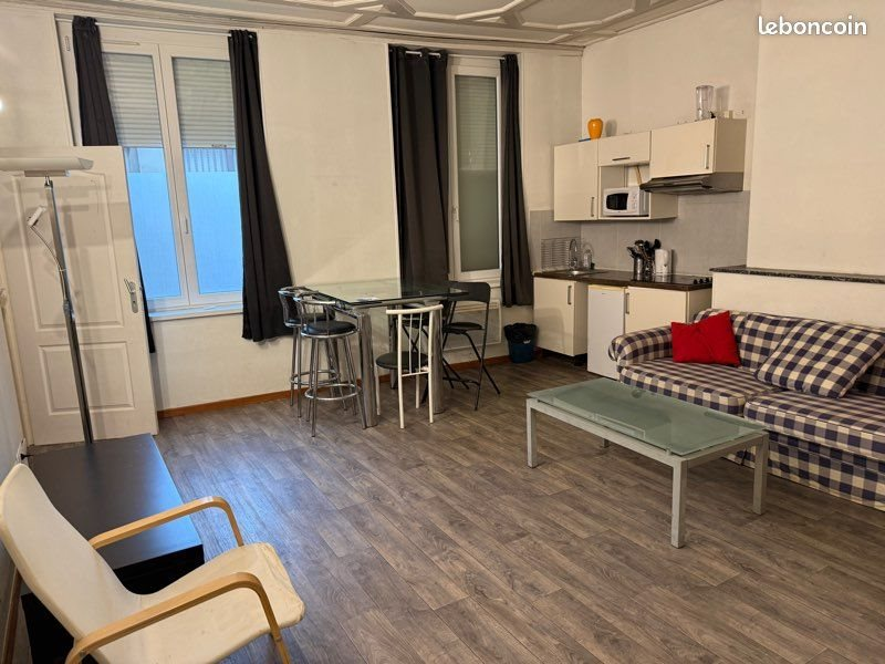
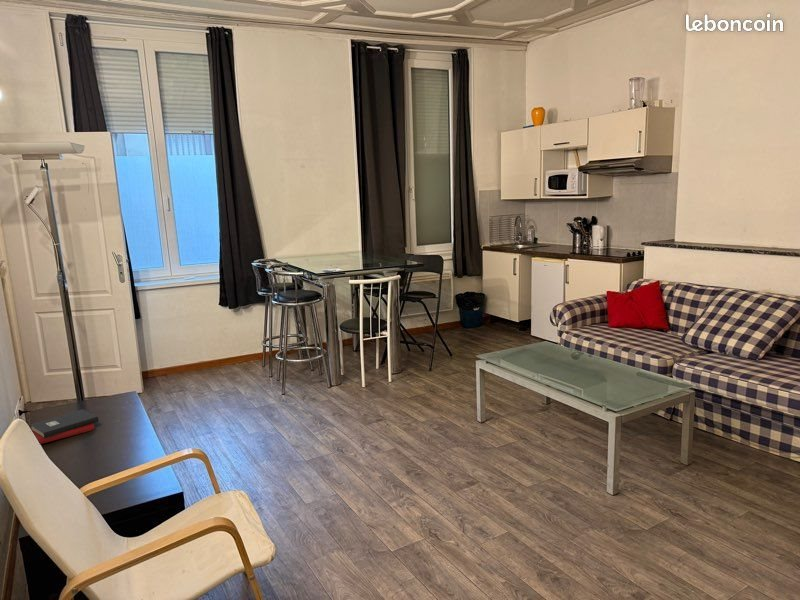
+ hardback book [29,408,99,445]
